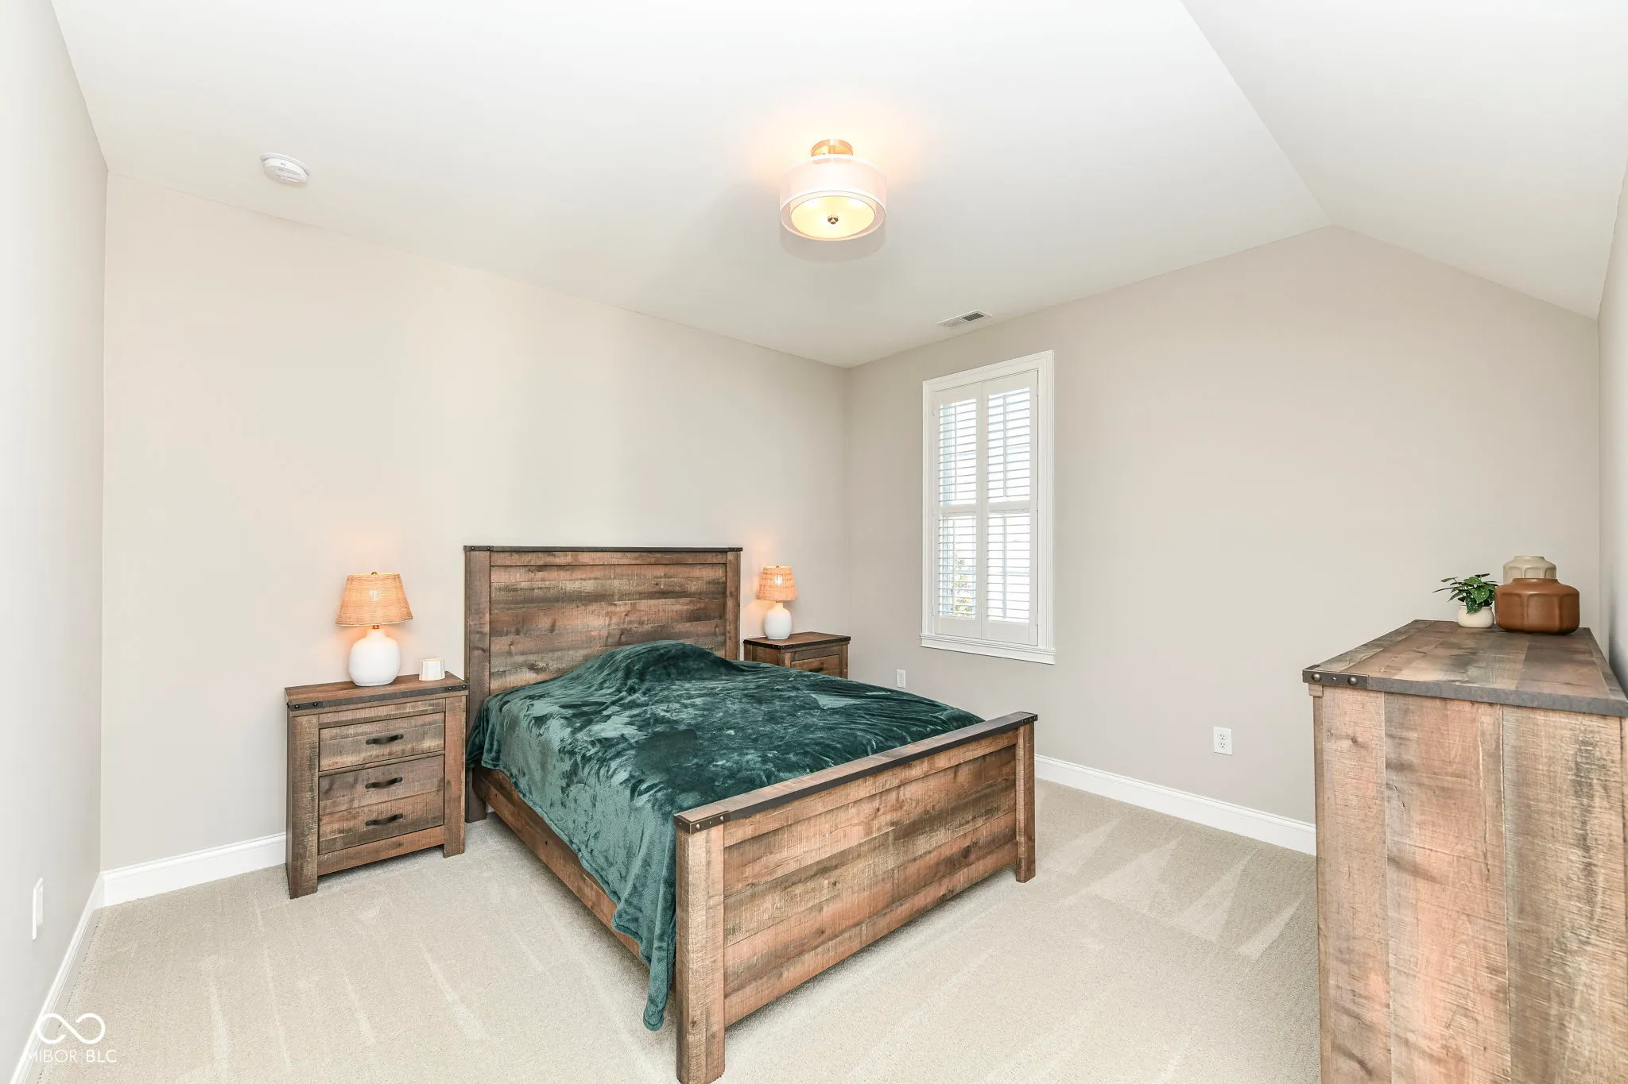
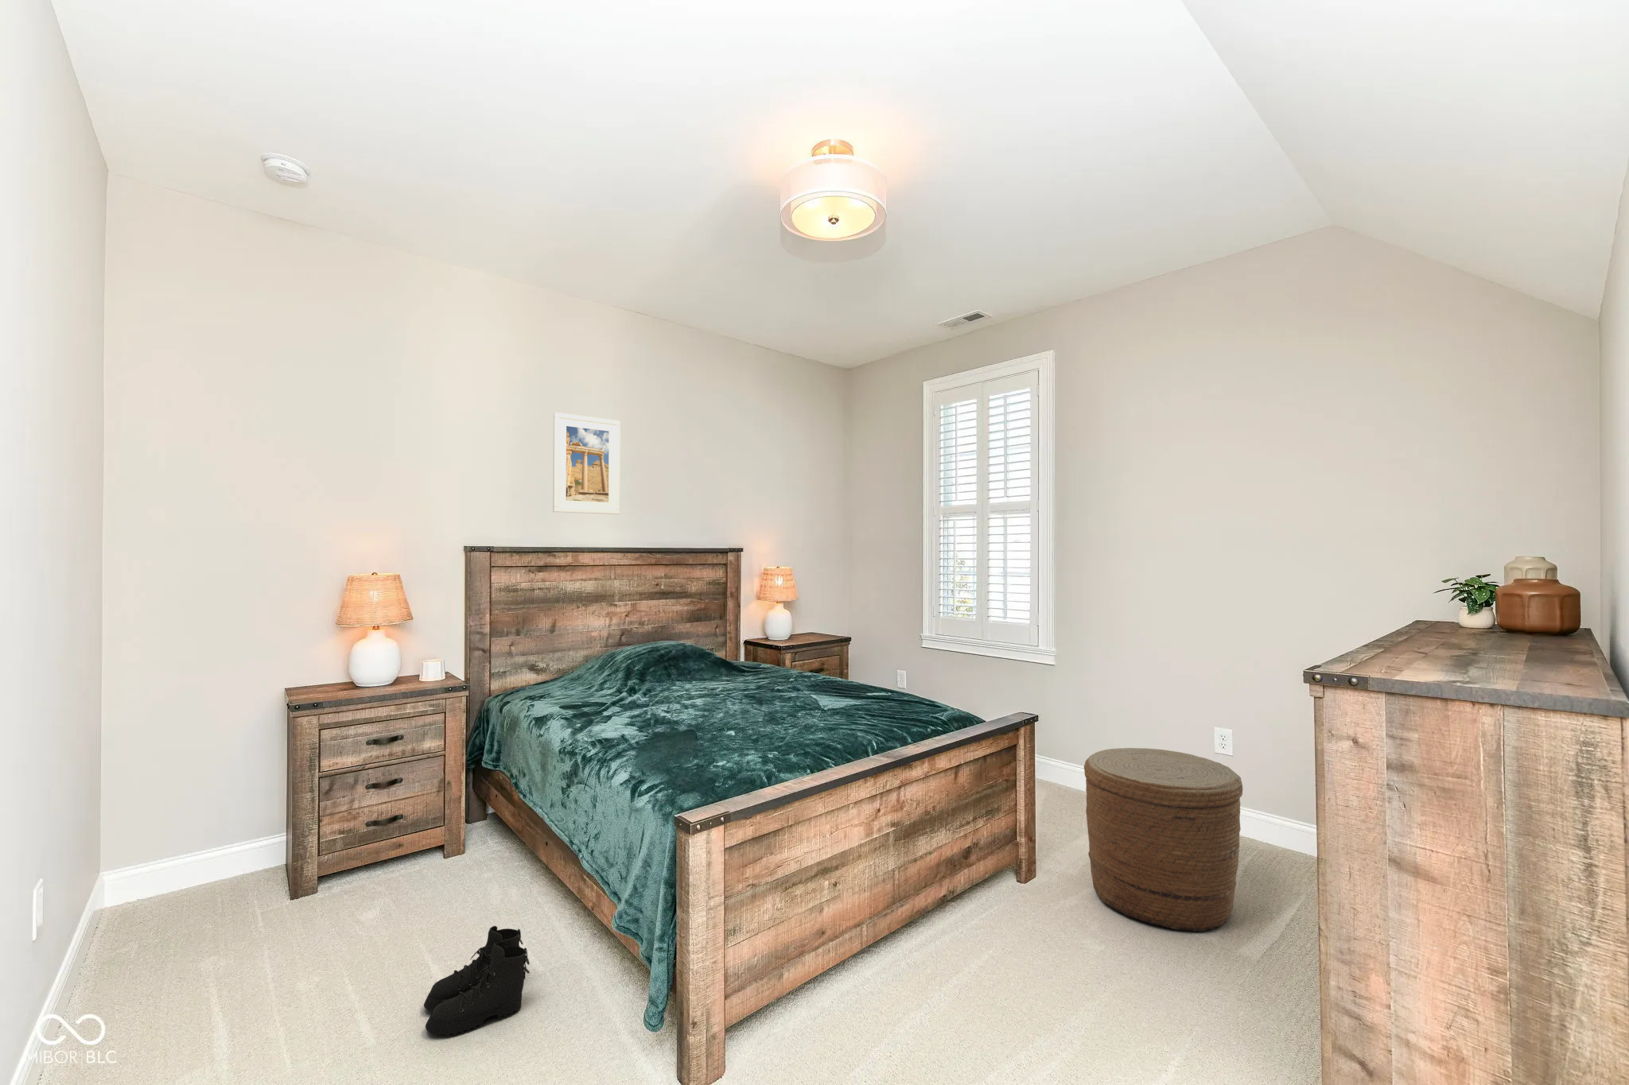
+ basket [1083,747,1243,934]
+ boots [423,925,530,1037]
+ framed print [552,412,620,515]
